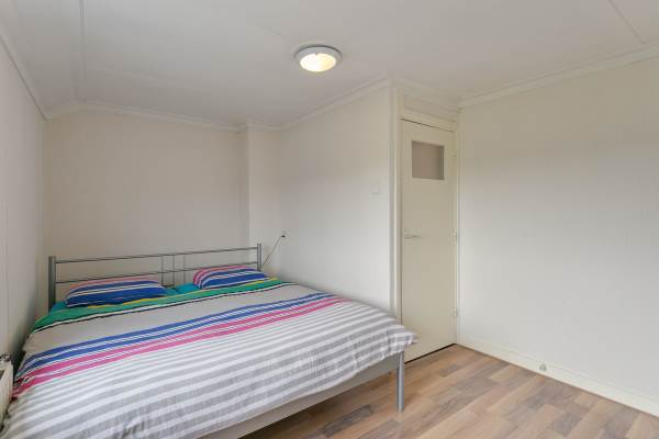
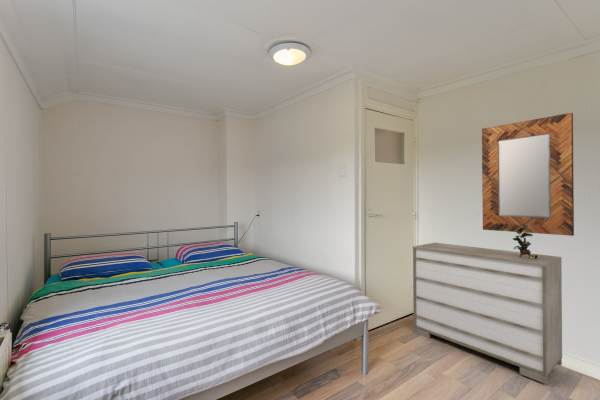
+ home mirror [481,112,575,237]
+ dresser [412,242,563,385]
+ potted plant [507,225,538,259]
